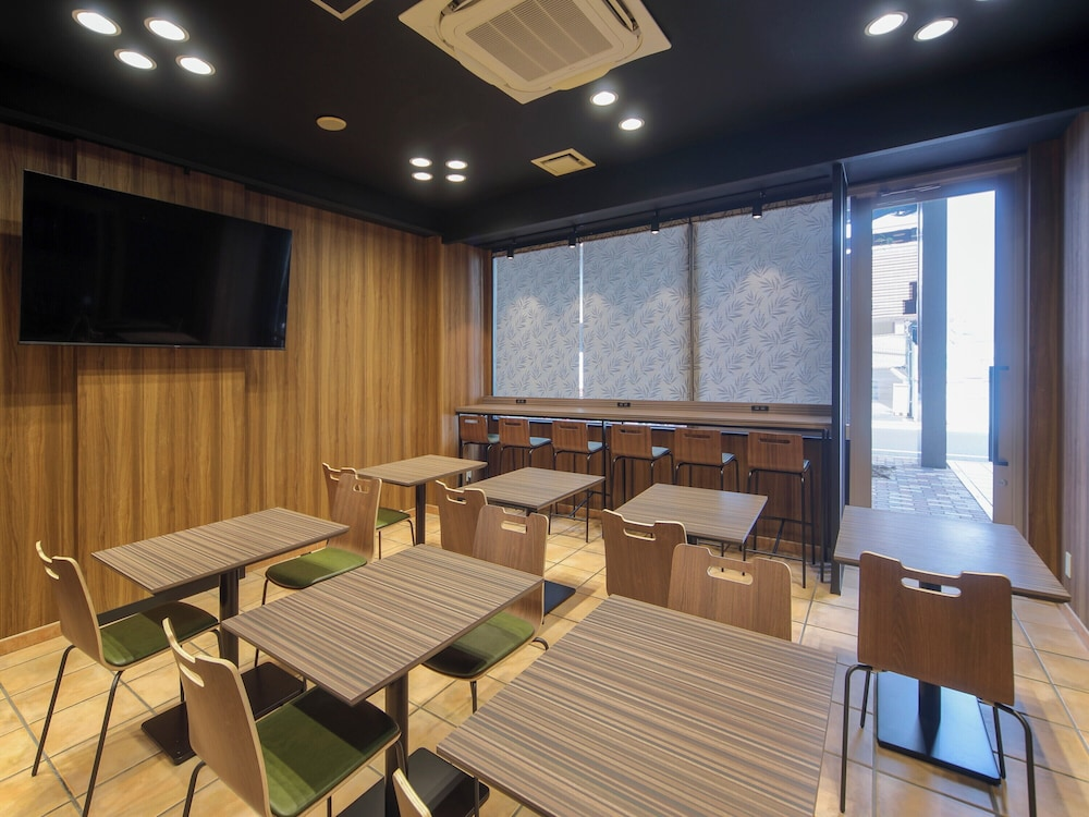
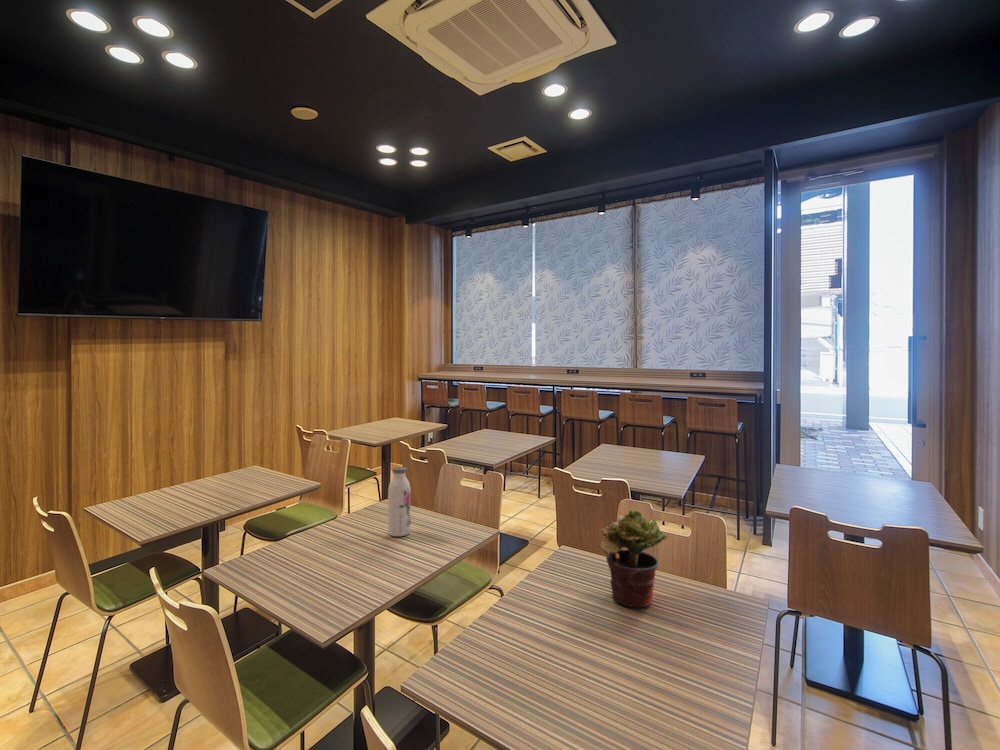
+ water bottle [387,466,412,537]
+ potted plant [597,508,669,608]
